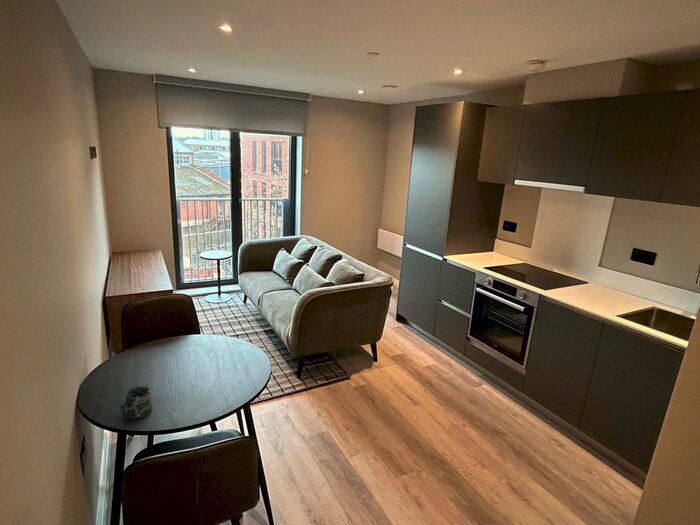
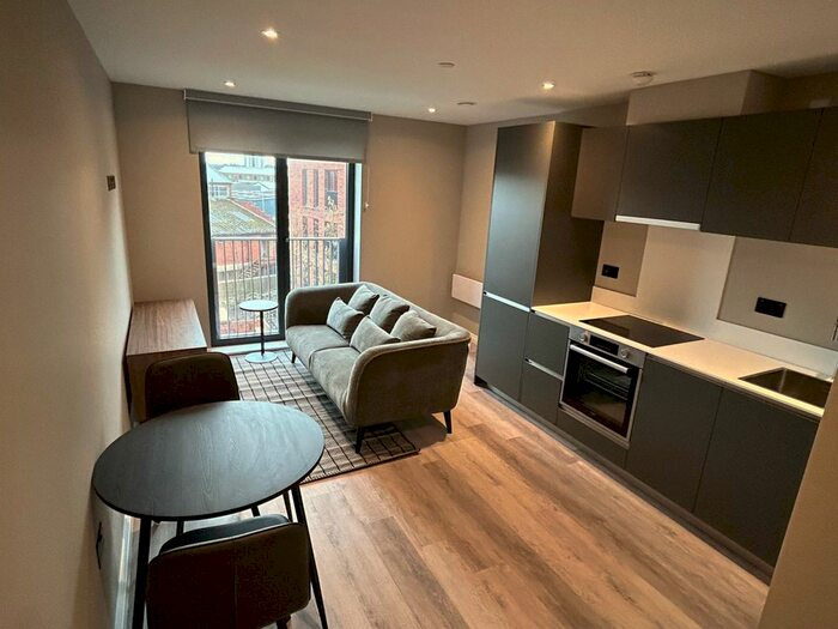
- cup [119,385,153,420]
